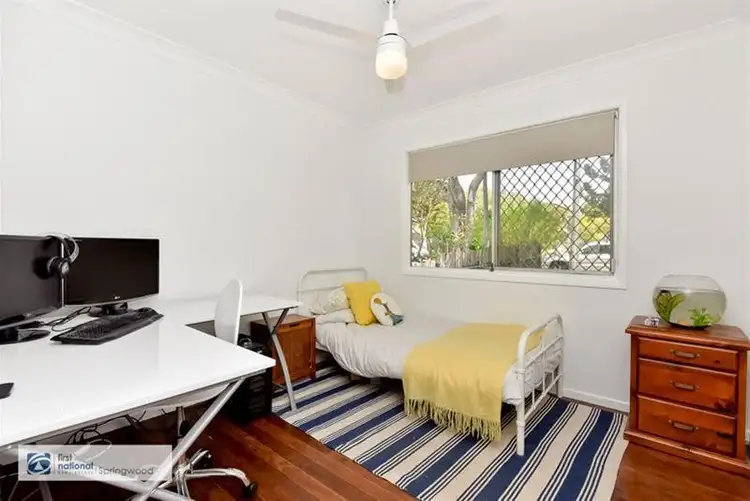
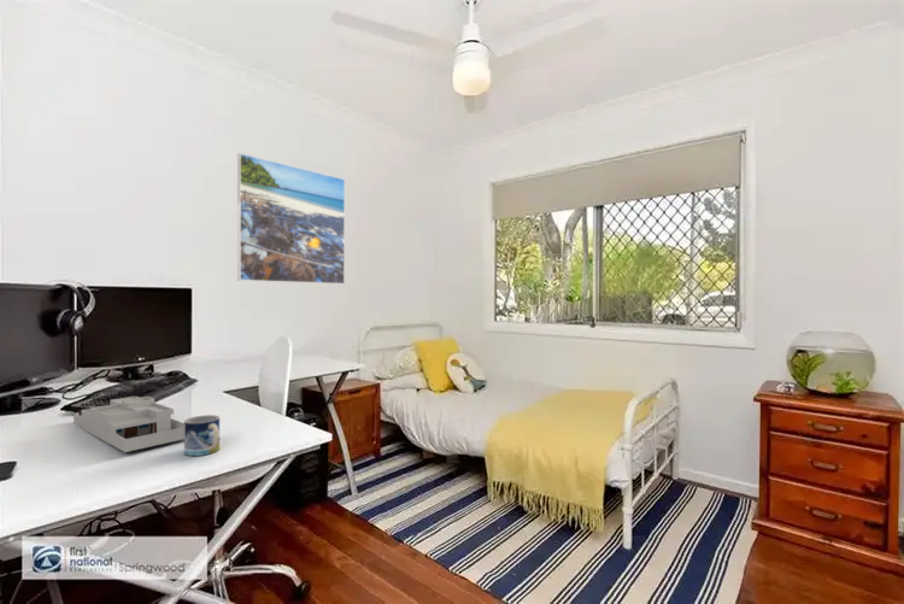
+ mug [183,414,221,457]
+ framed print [236,152,346,286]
+ desk organizer [72,395,184,453]
